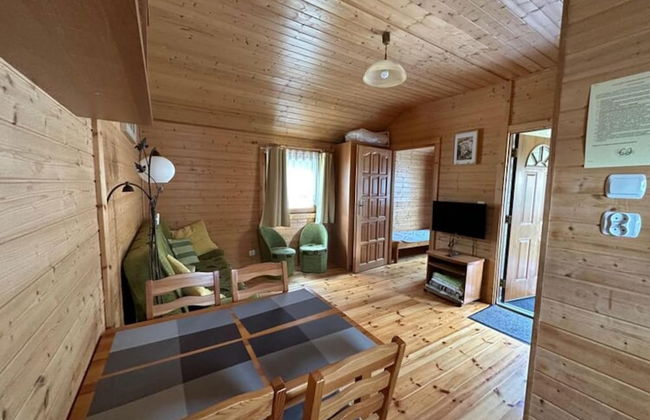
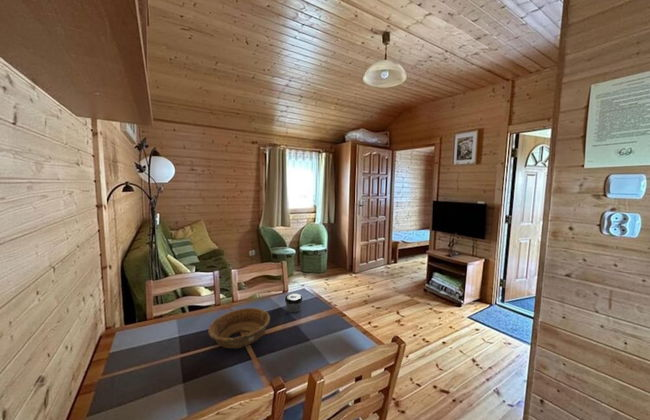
+ decorative bowl [207,307,271,351]
+ jar [284,293,303,314]
